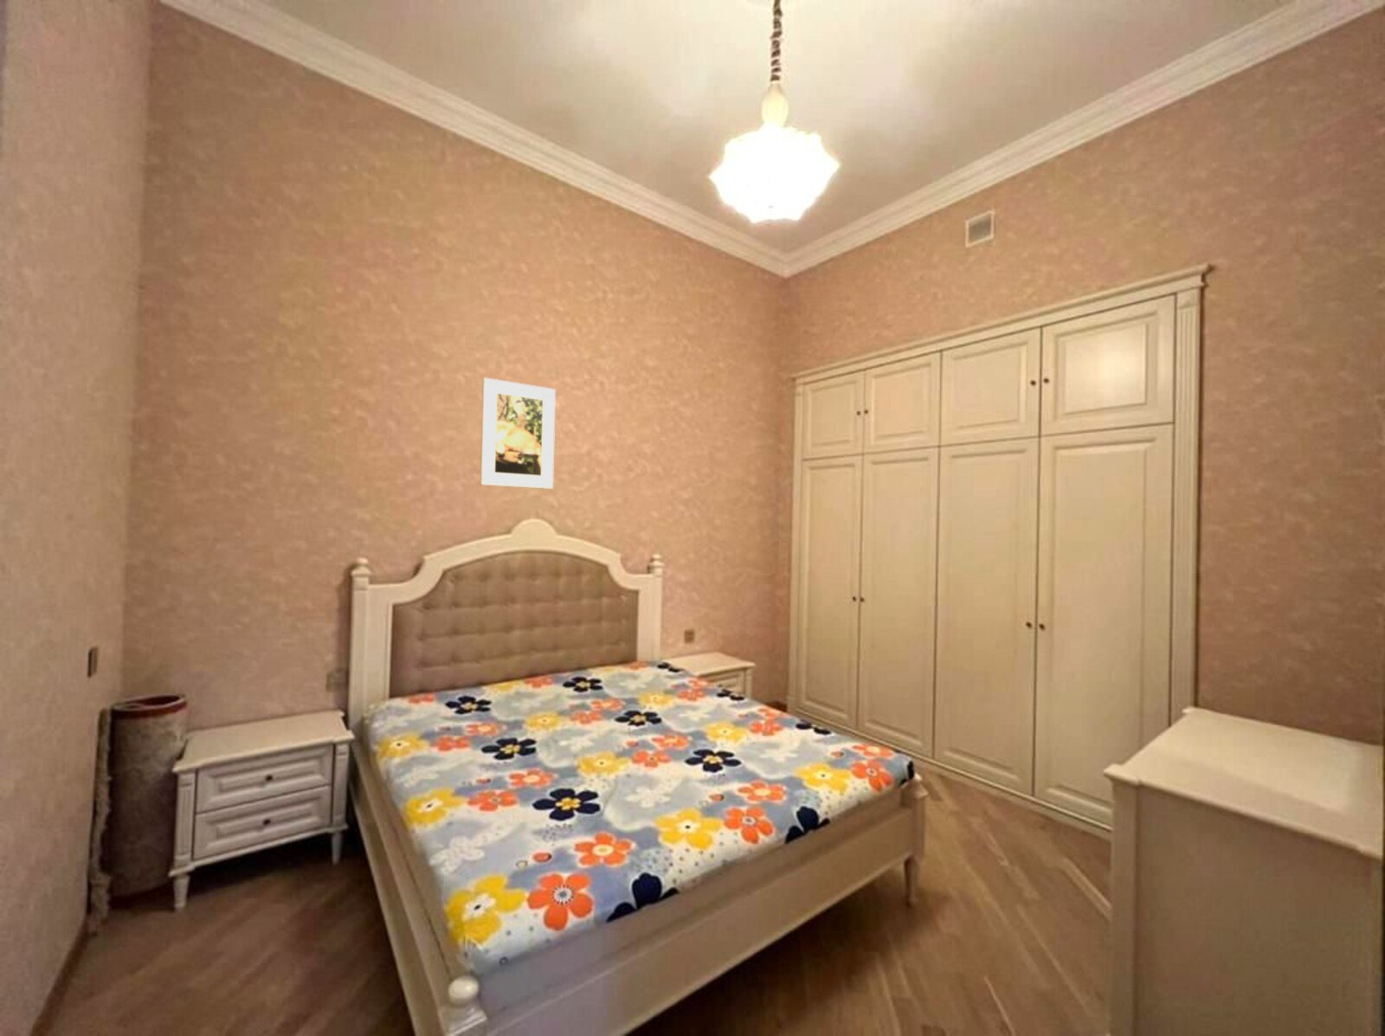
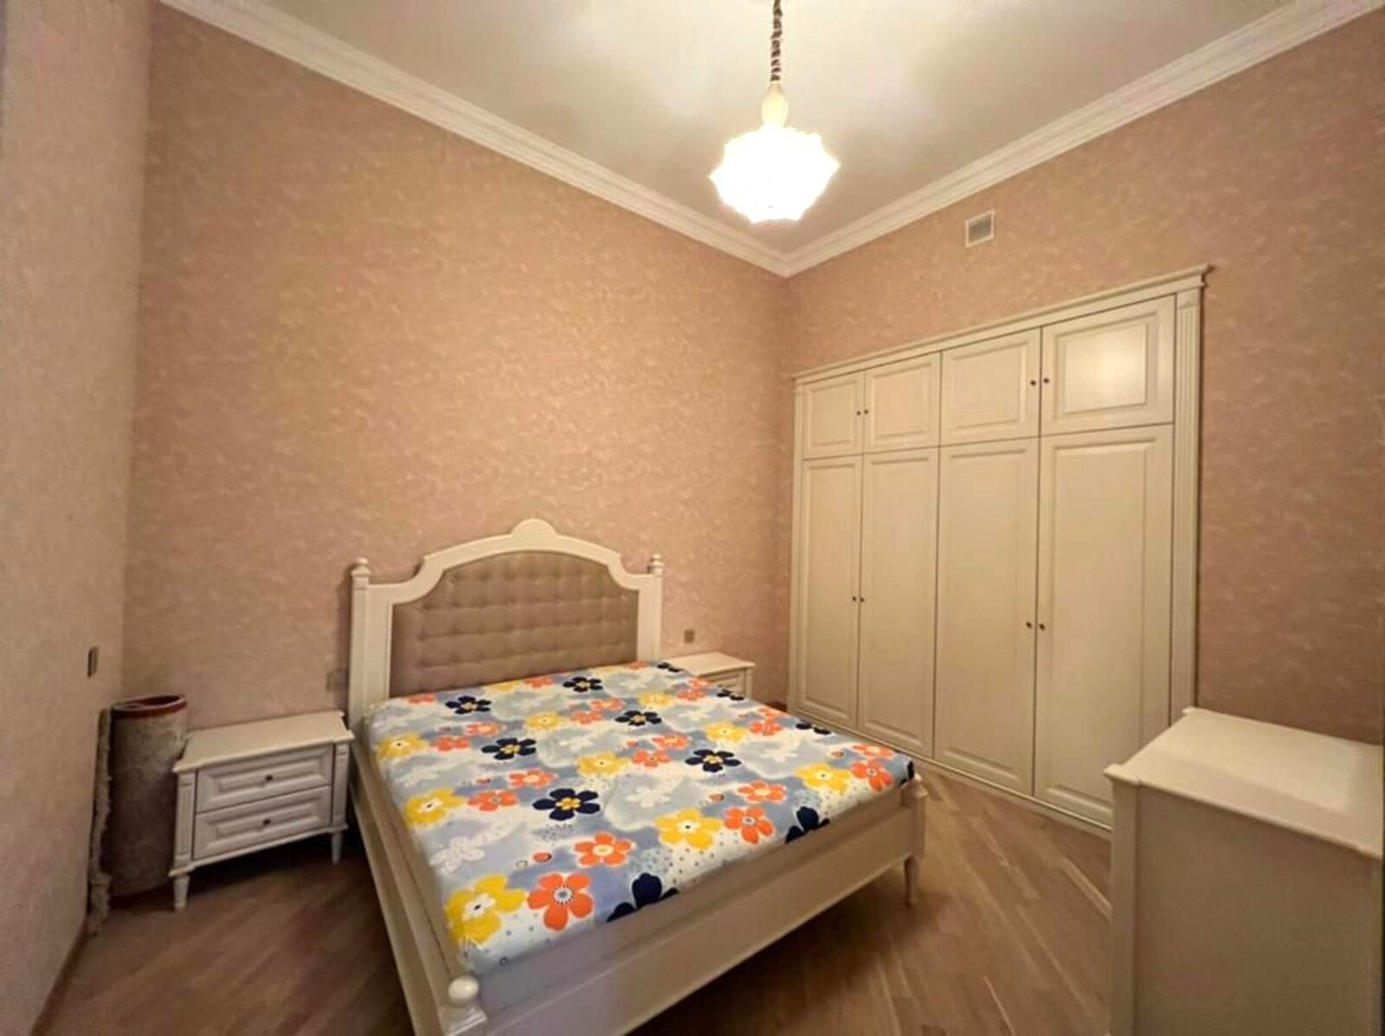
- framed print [480,377,557,490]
